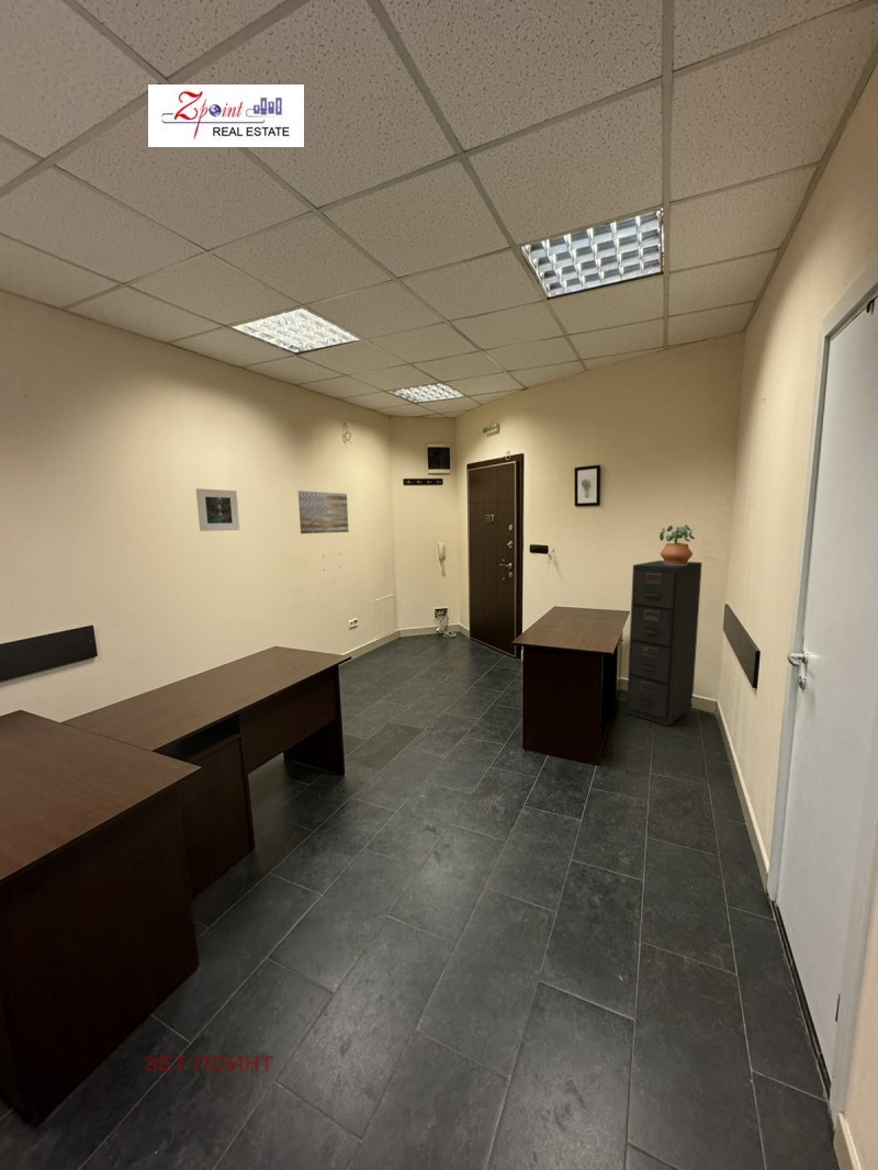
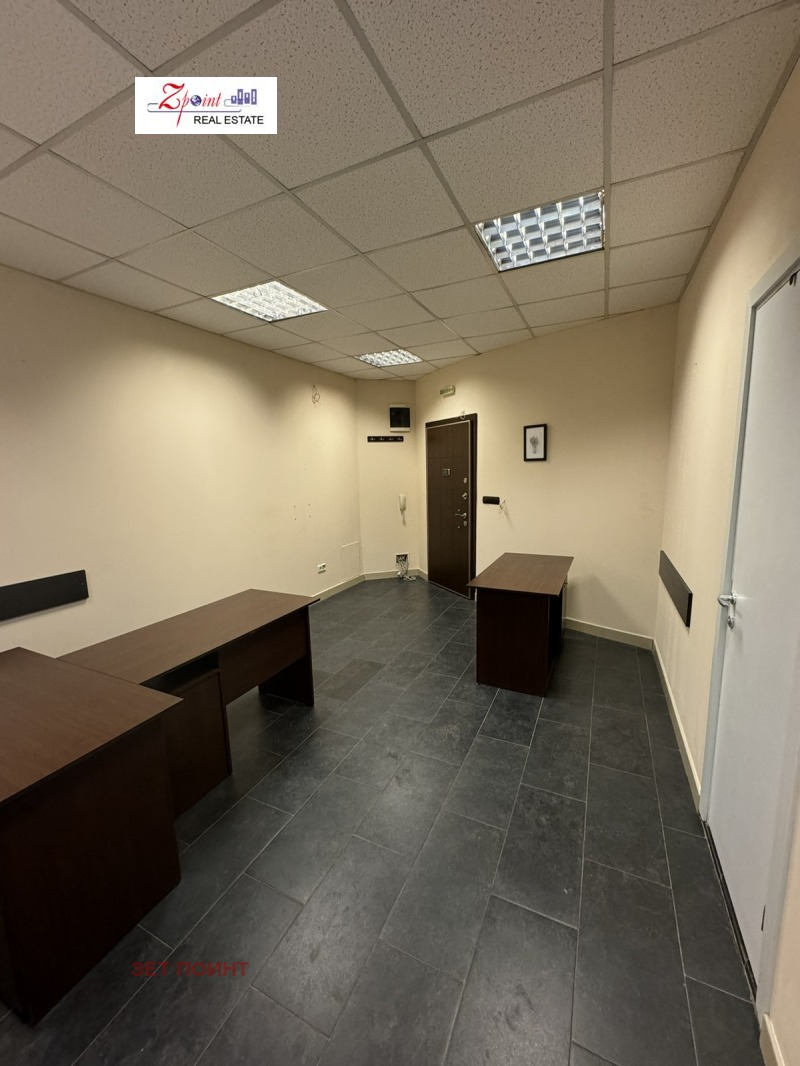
- wall art [297,490,350,535]
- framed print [195,487,240,532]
- potted plant [658,524,696,564]
- filing cabinet [626,560,703,728]
